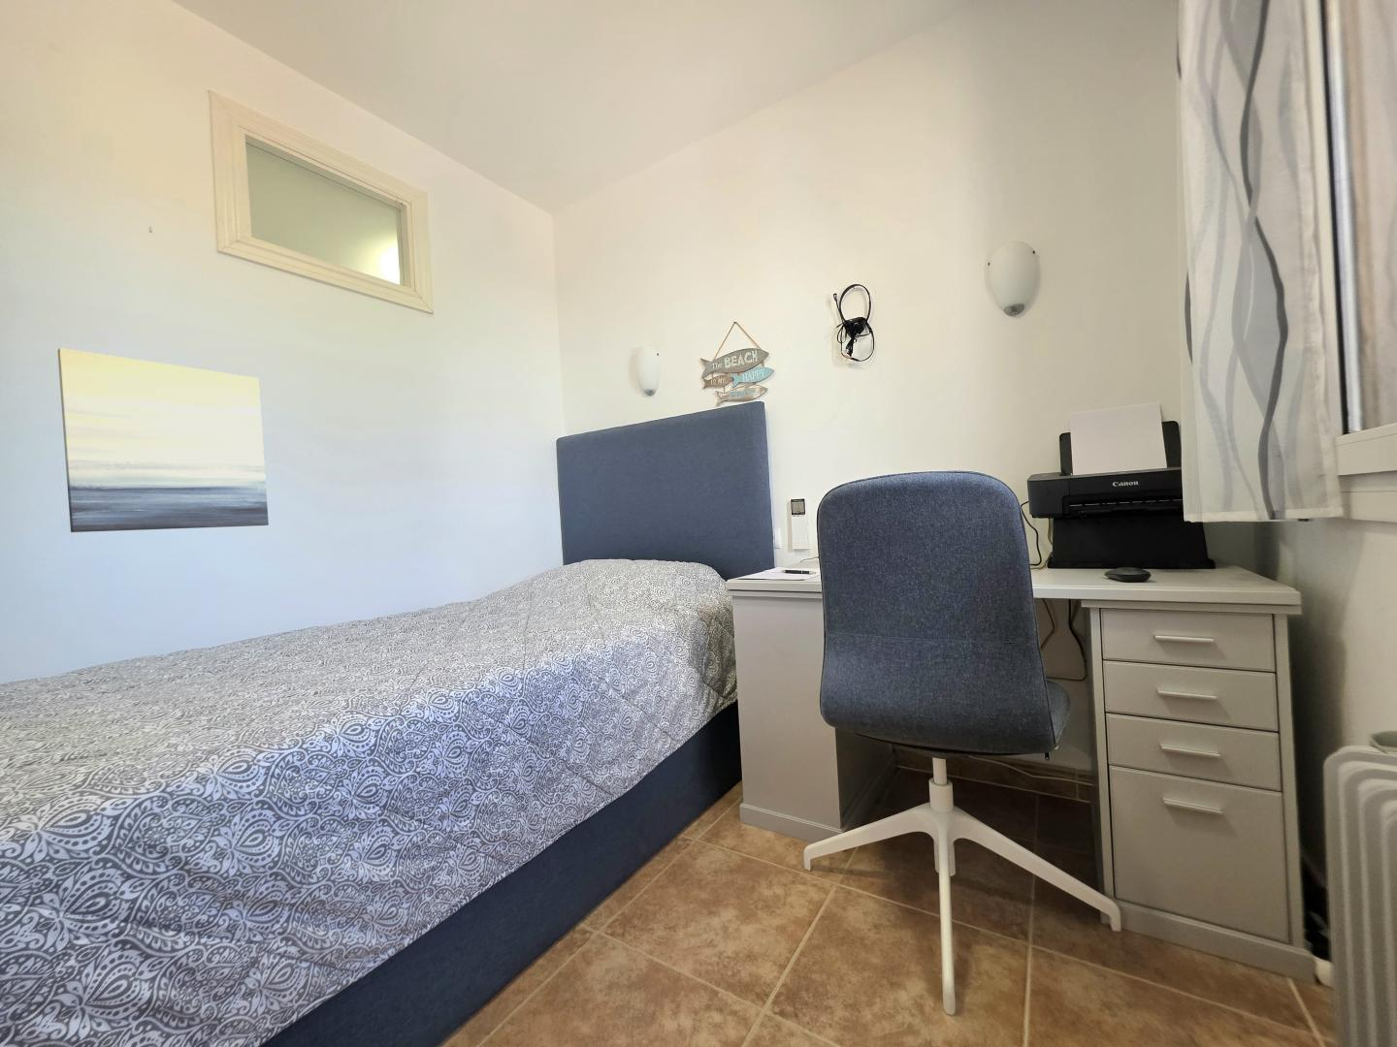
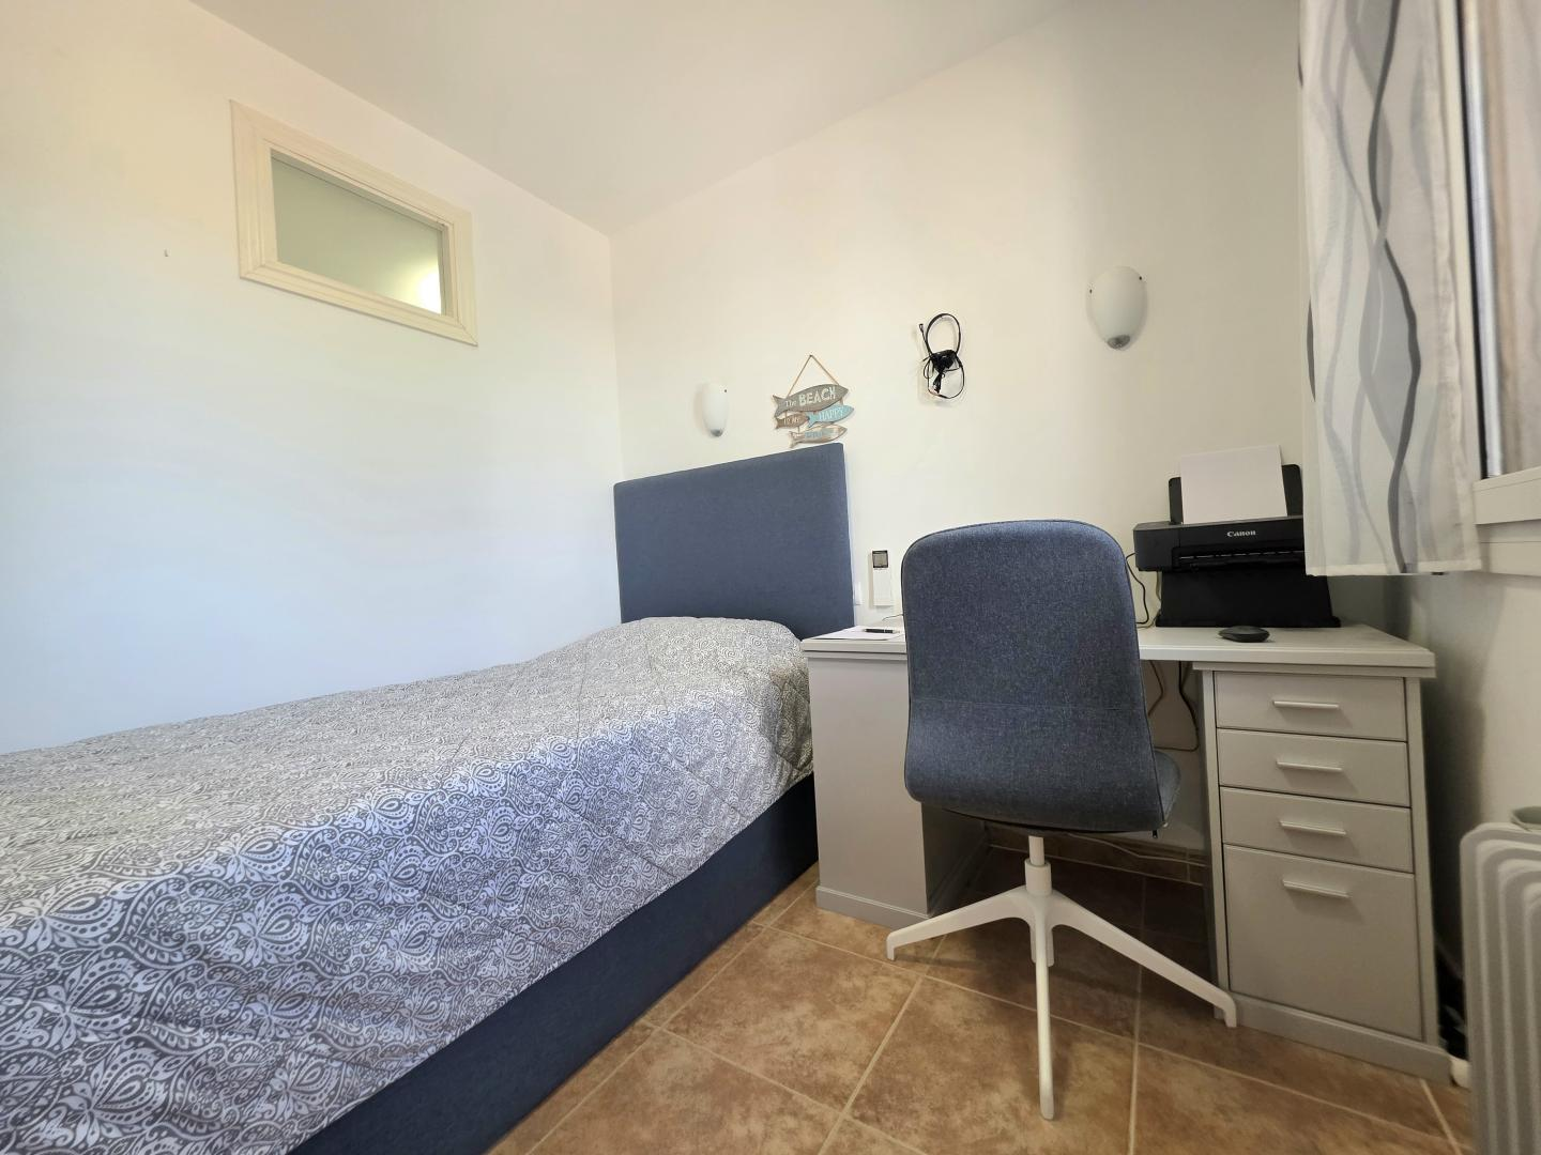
- wall art [57,348,270,533]
